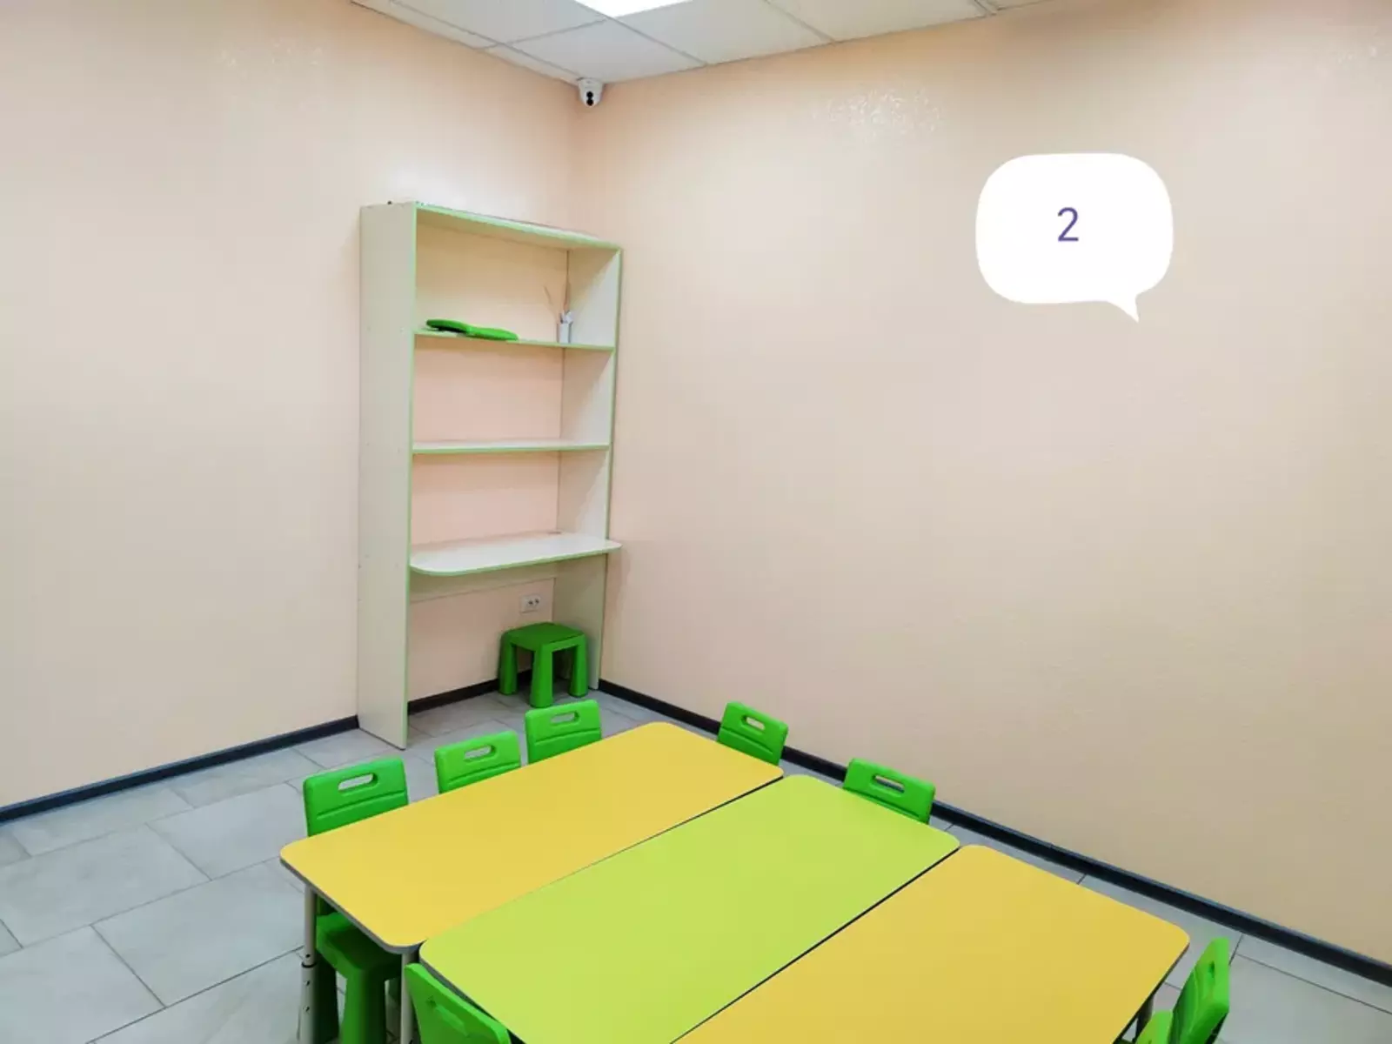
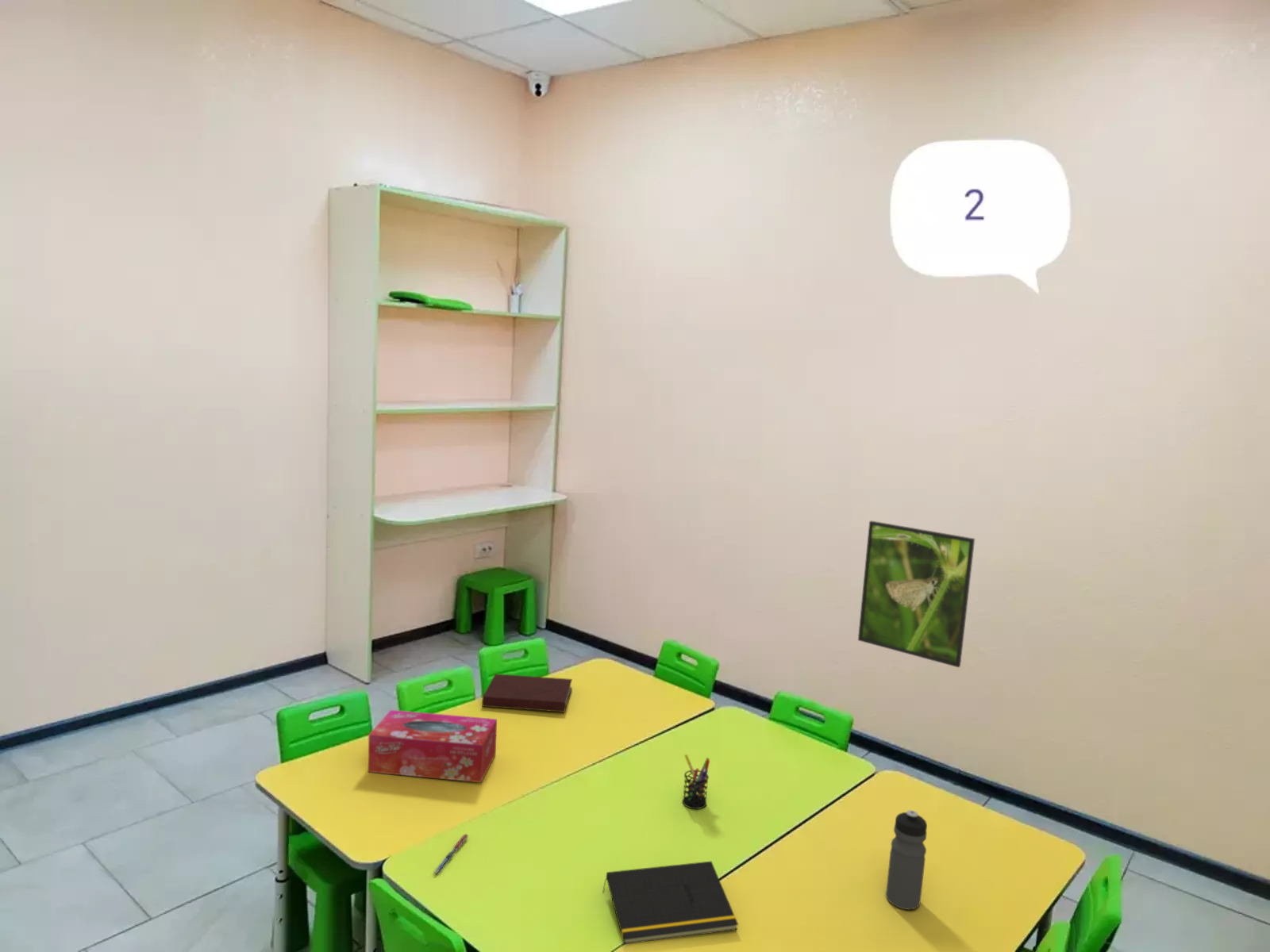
+ notepad [602,861,739,945]
+ pen holder [682,754,710,810]
+ notebook [481,673,573,713]
+ water bottle [885,809,928,911]
+ tissue box [368,709,498,783]
+ pen [433,833,469,874]
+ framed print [857,520,976,668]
